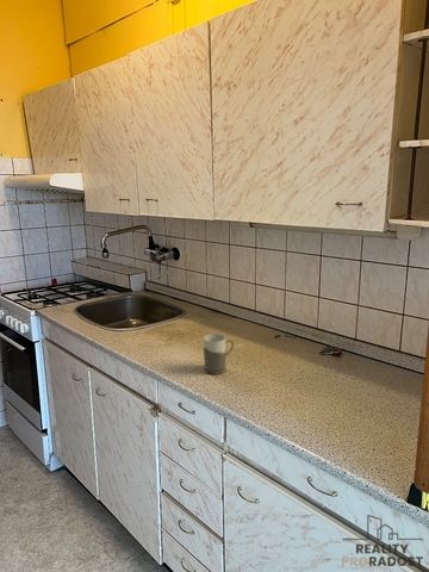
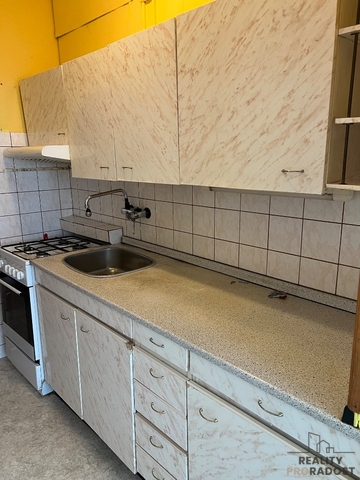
- mug [203,332,235,375]
